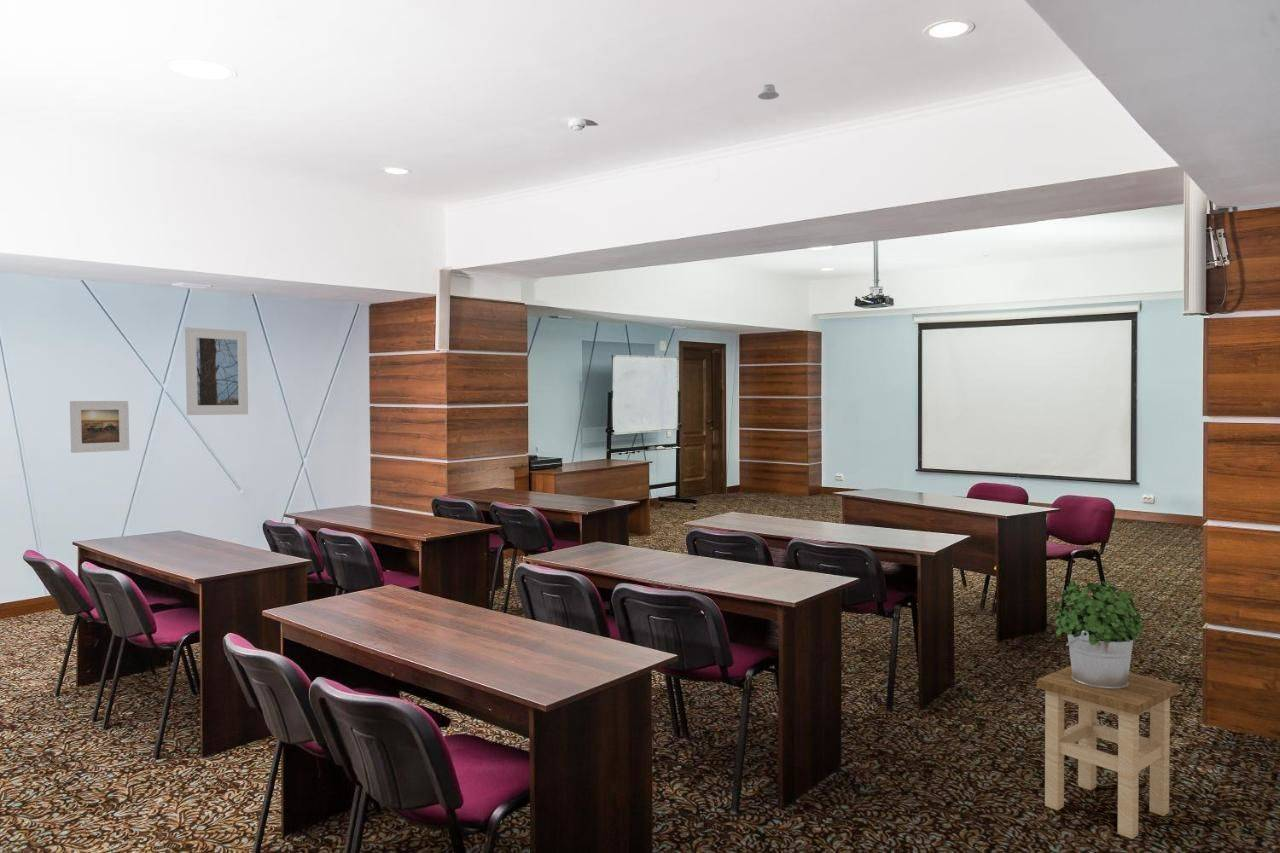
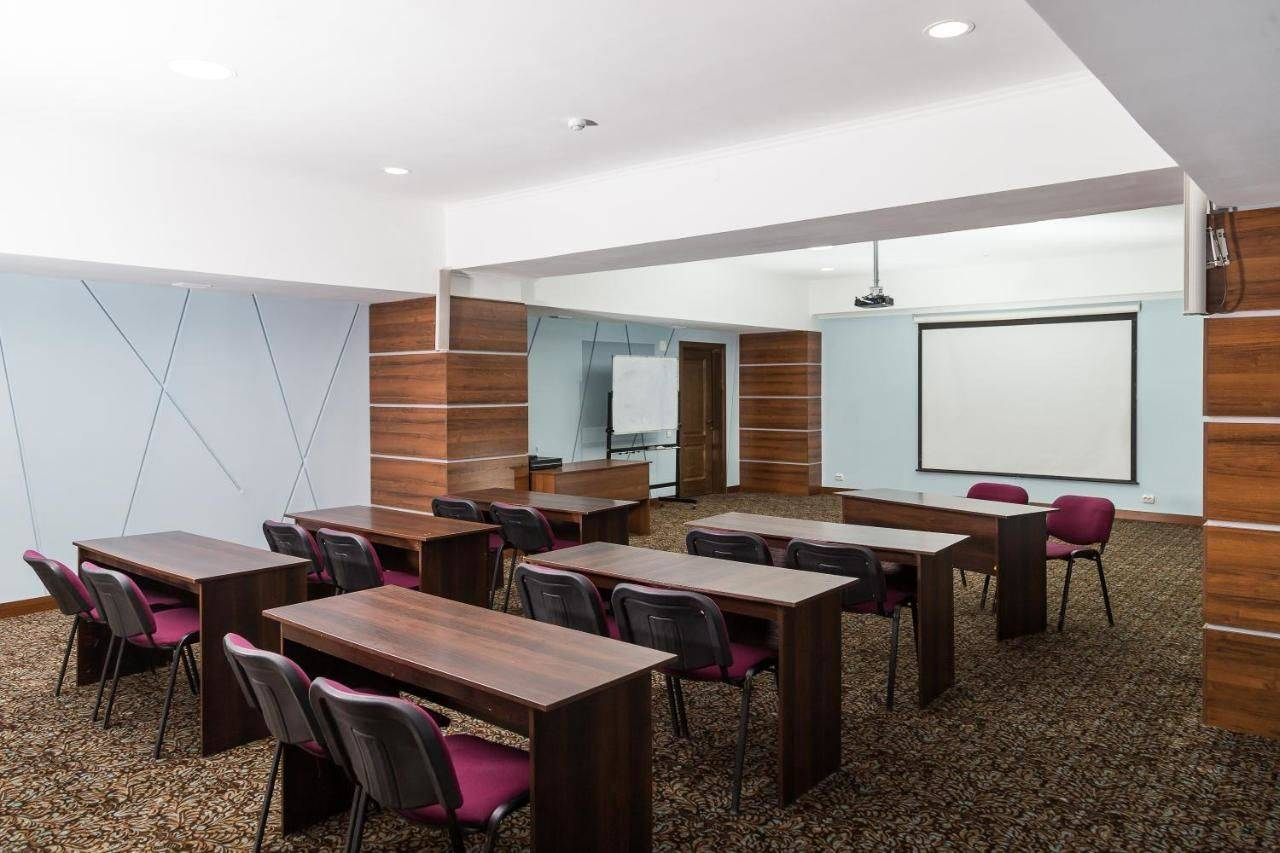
- recessed light [757,83,780,101]
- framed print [69,400,130,454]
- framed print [184,327,249,416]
- stool [1036,665,1180,840]
- potted plant [1053,579,1144,690]
